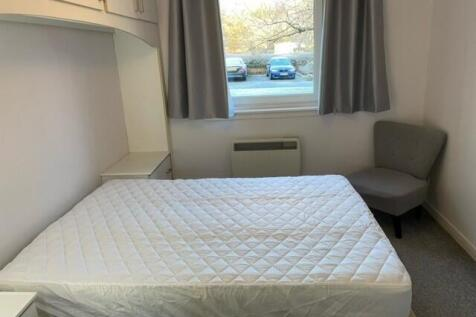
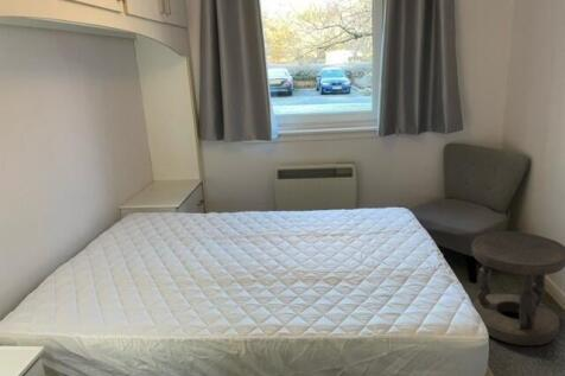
+ stool [471,230,565,346]
